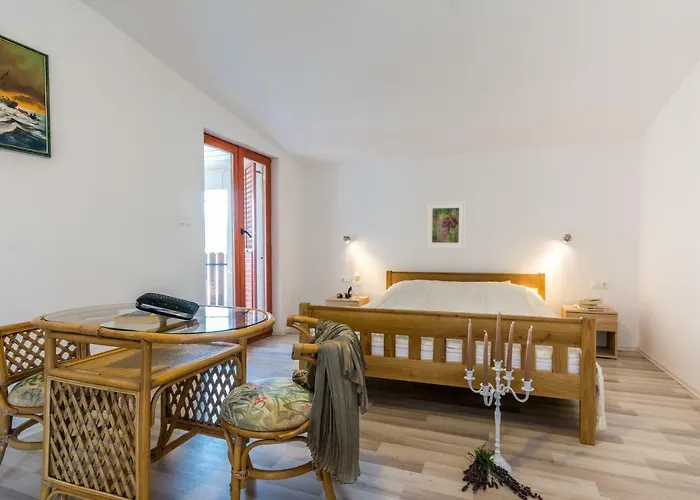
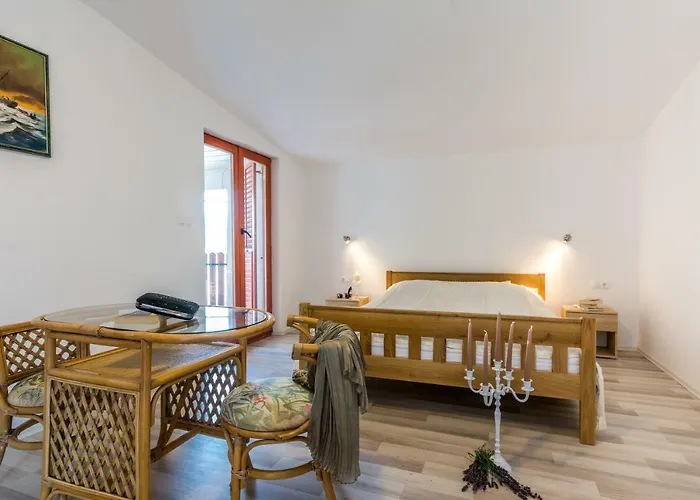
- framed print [425,200,467,250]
